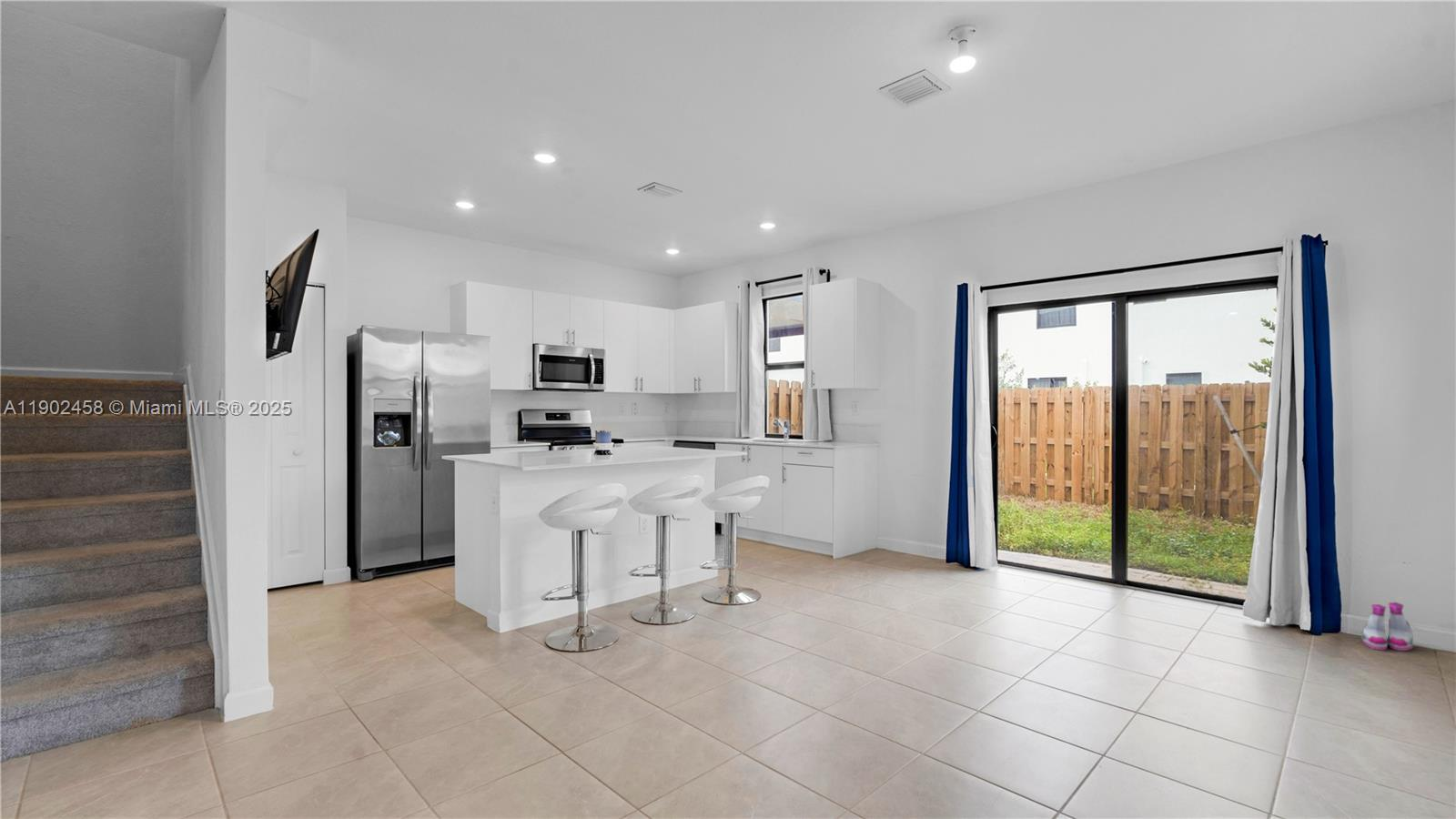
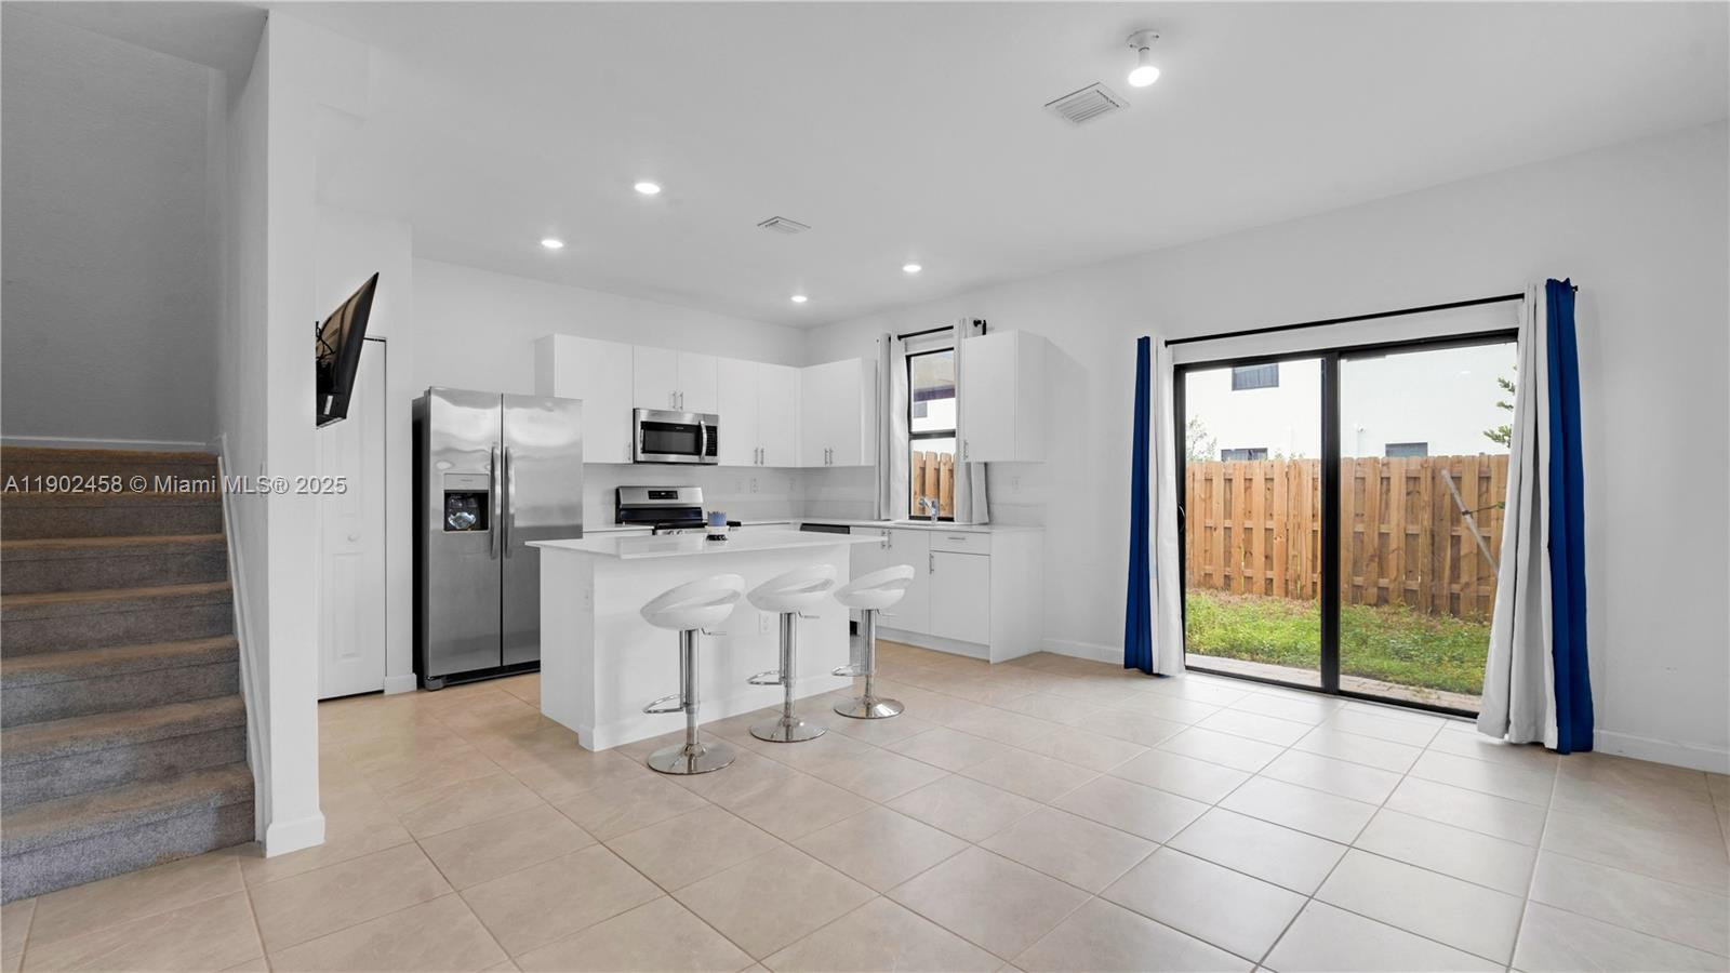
- boots [1360,602,1415,652]
